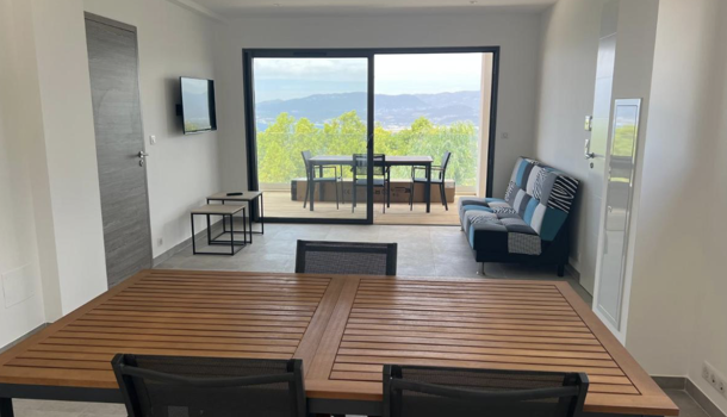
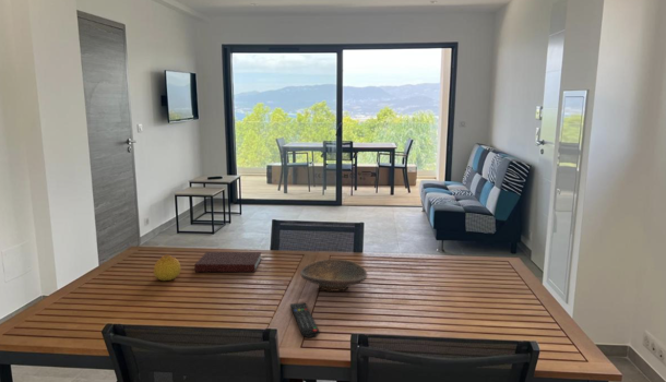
+ decorative bowl [299,259,368,293]
+ remote control [289,301,321,338]
+ fruit [153,254,181,282]
+ notebook [193,251,263,273]
